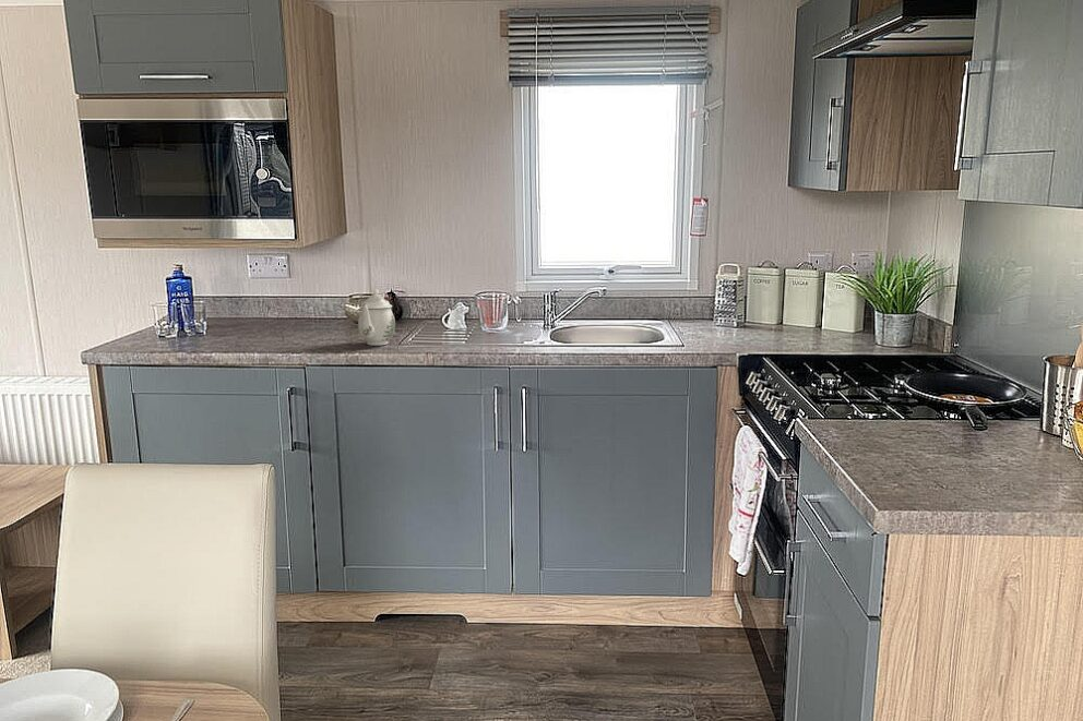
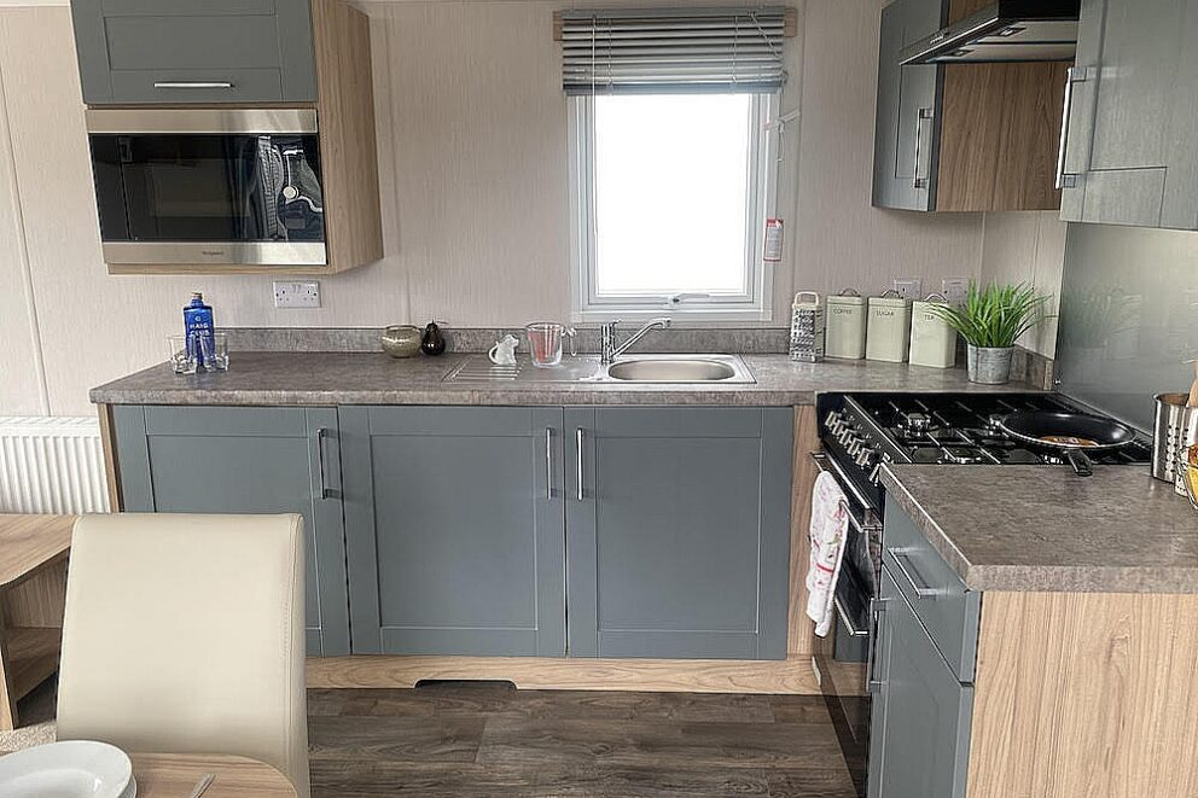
- teapot [357,288,396,347]
